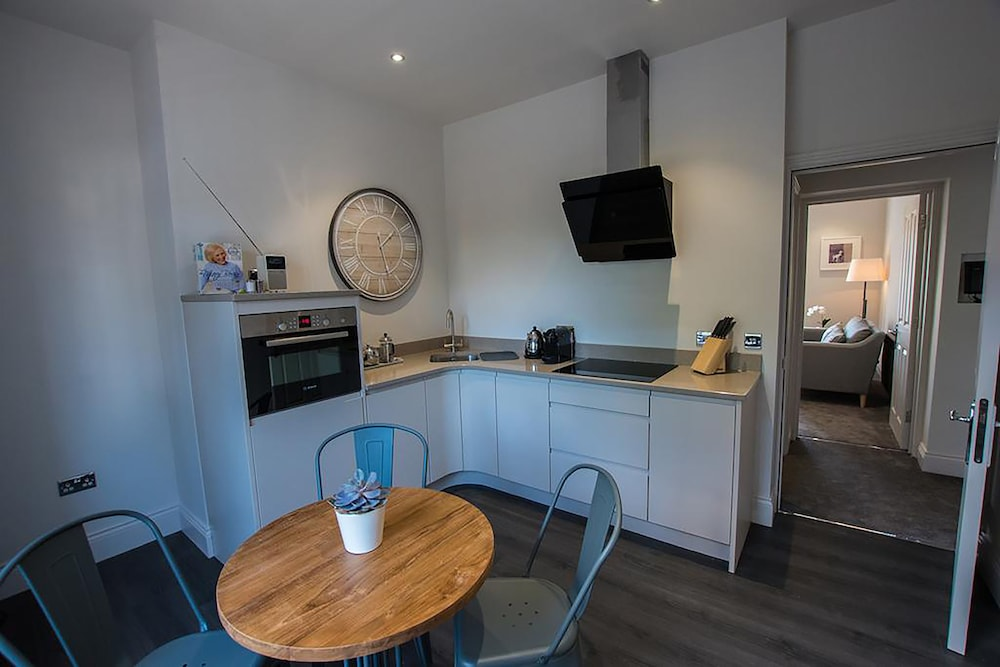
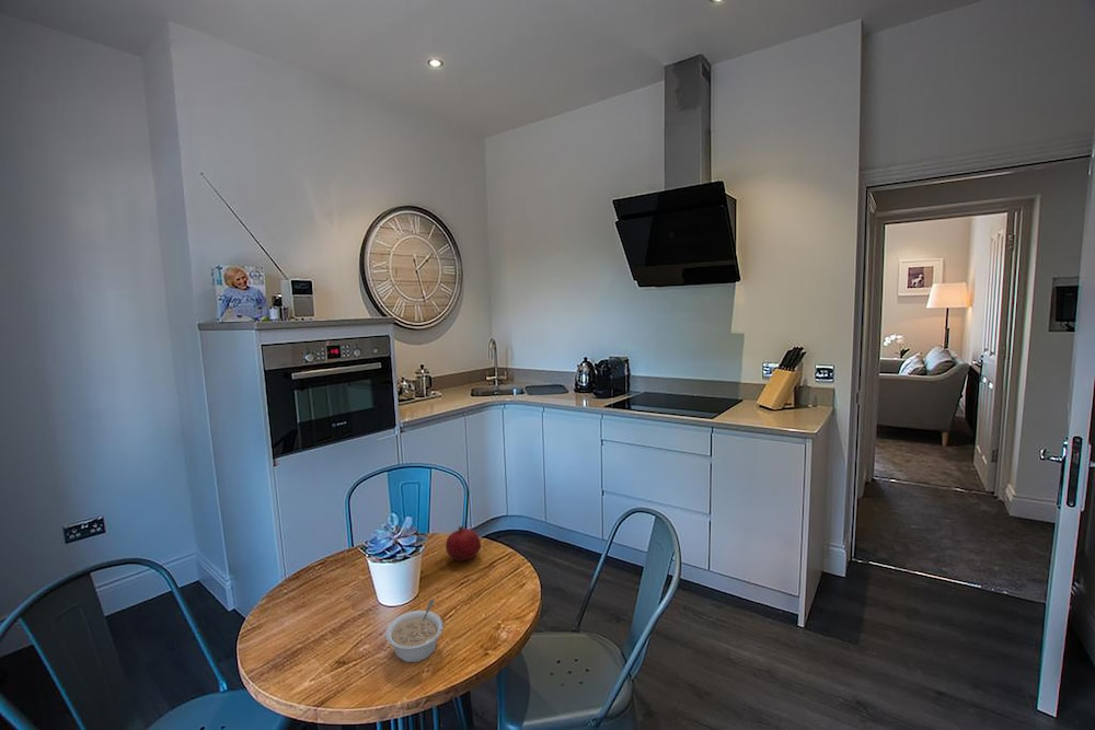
+ fruit [445,524,482,563]
+ legume [384,599,445,663]
